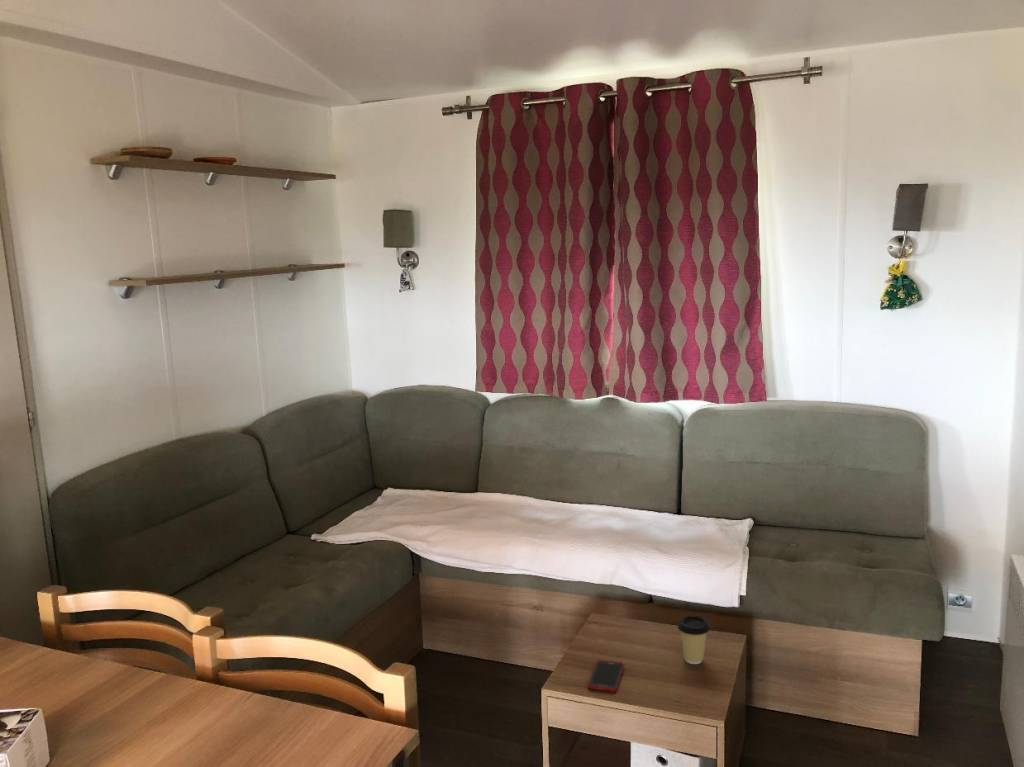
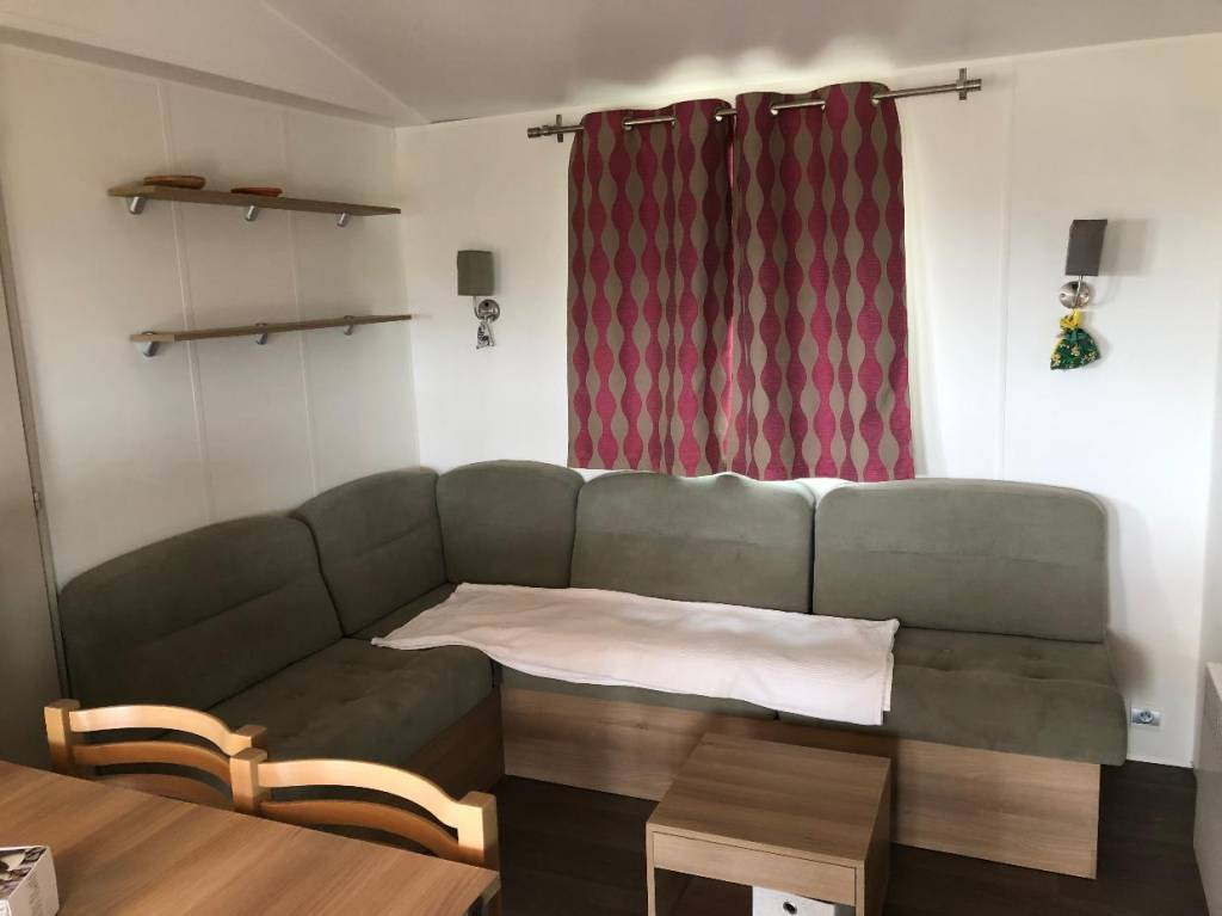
- coffee cup [677,614,711,665]
- cell phone [587,659,625,693]
